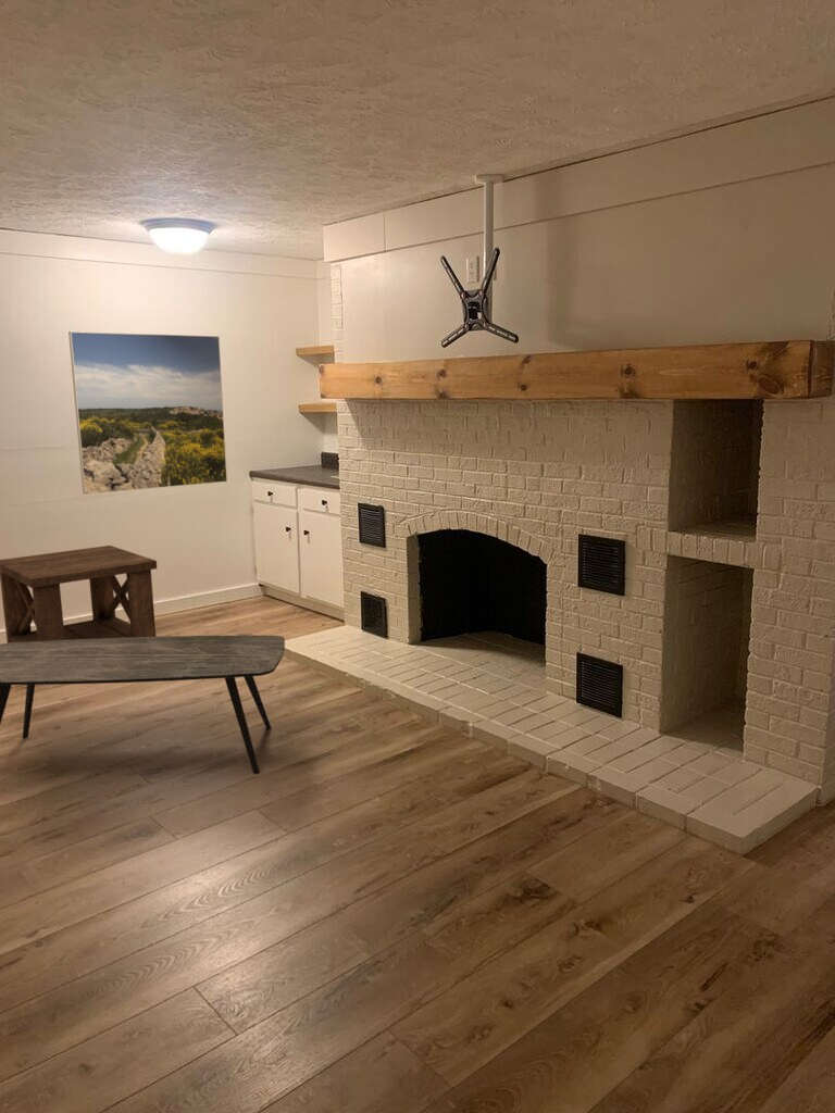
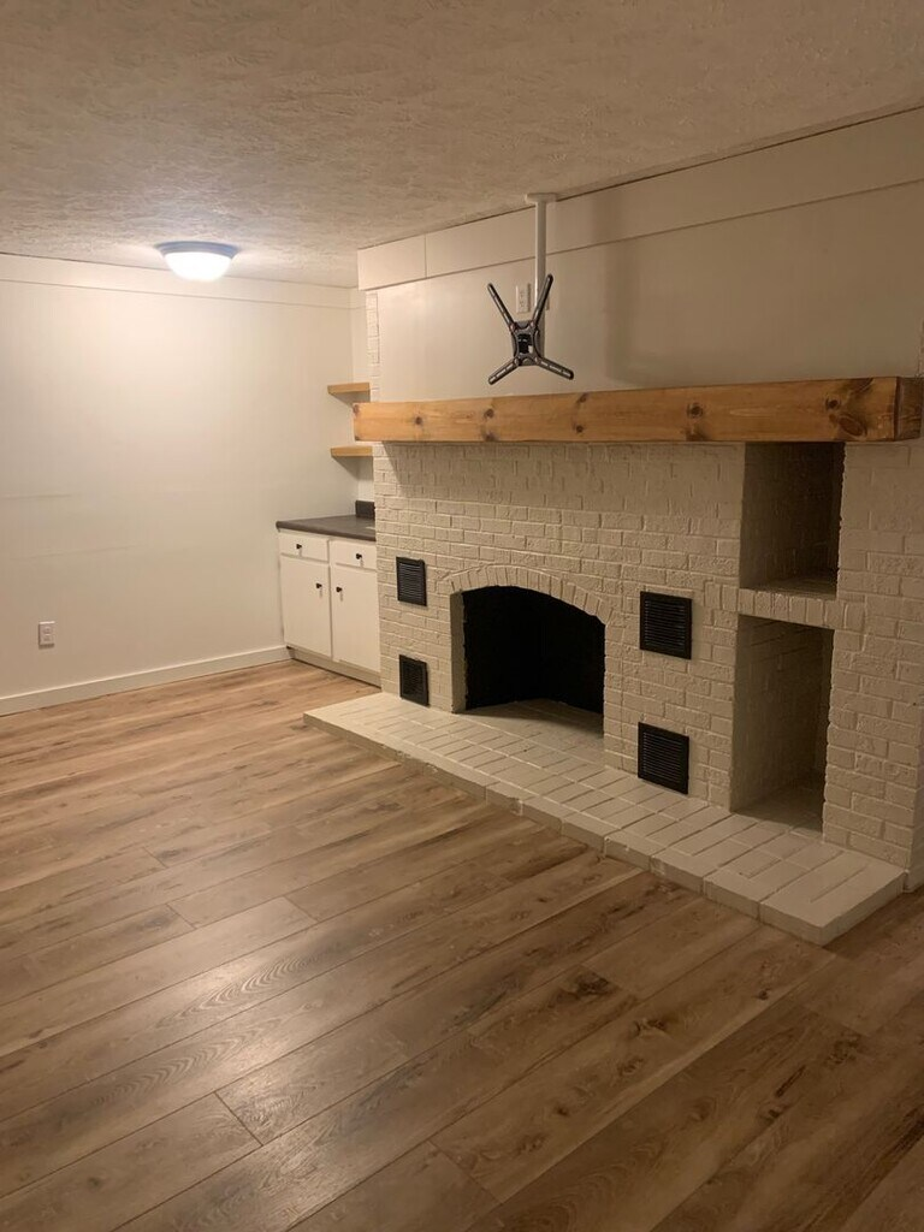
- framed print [67,330,228,496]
- coffee table [0,635,286,775]
- side table [0,545,158,643]
